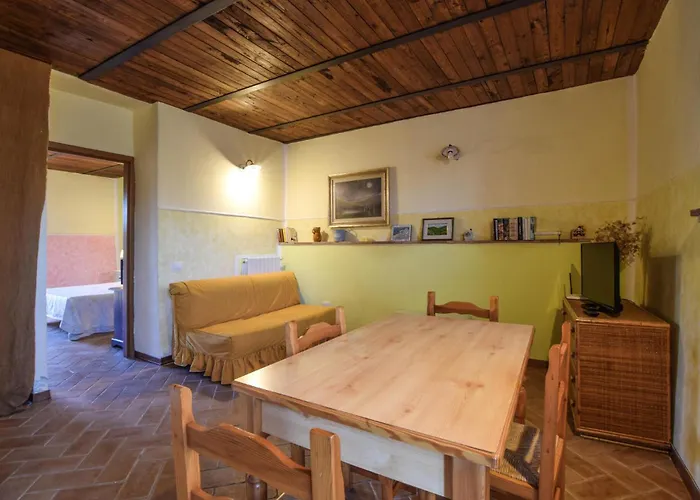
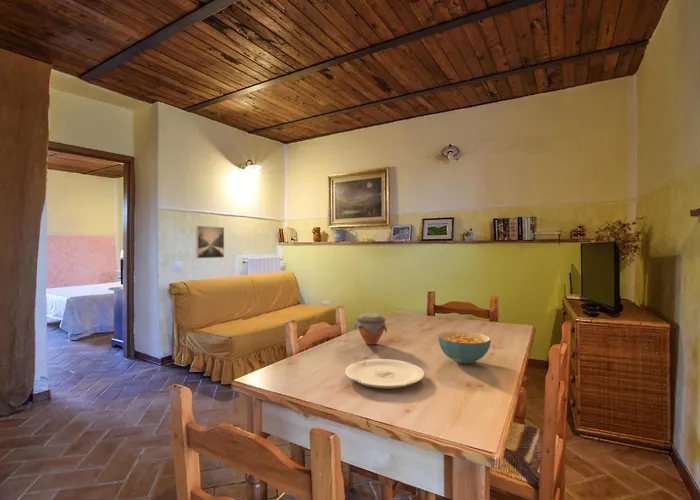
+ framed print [195,225,225,259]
+ cereal bowl [437,330,492,365]
+ plate [344,358,425,390]
+ jar [353,312,388,346]
